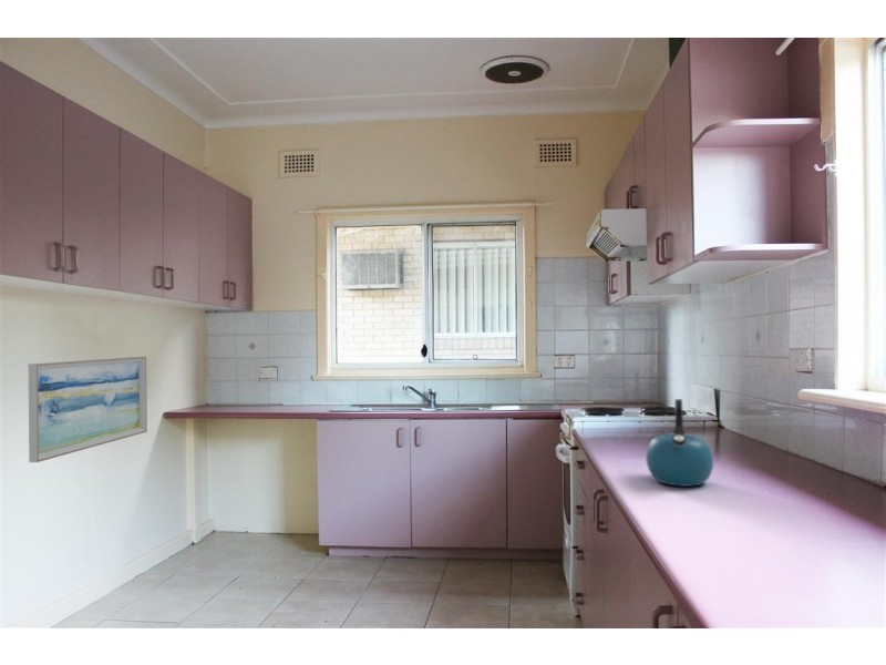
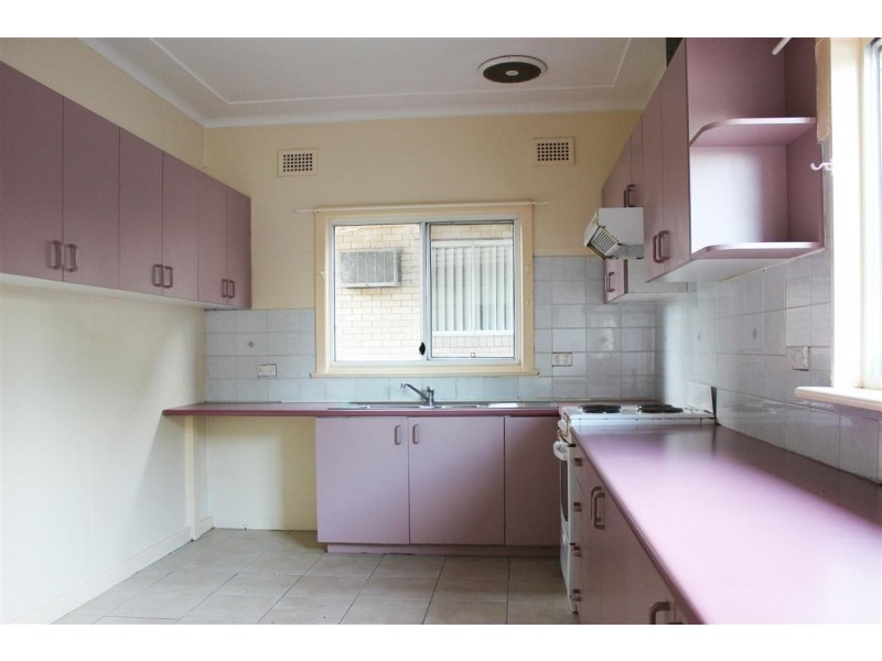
- kettle [645,398,714,488]
- wall art [28,356,148,463]
